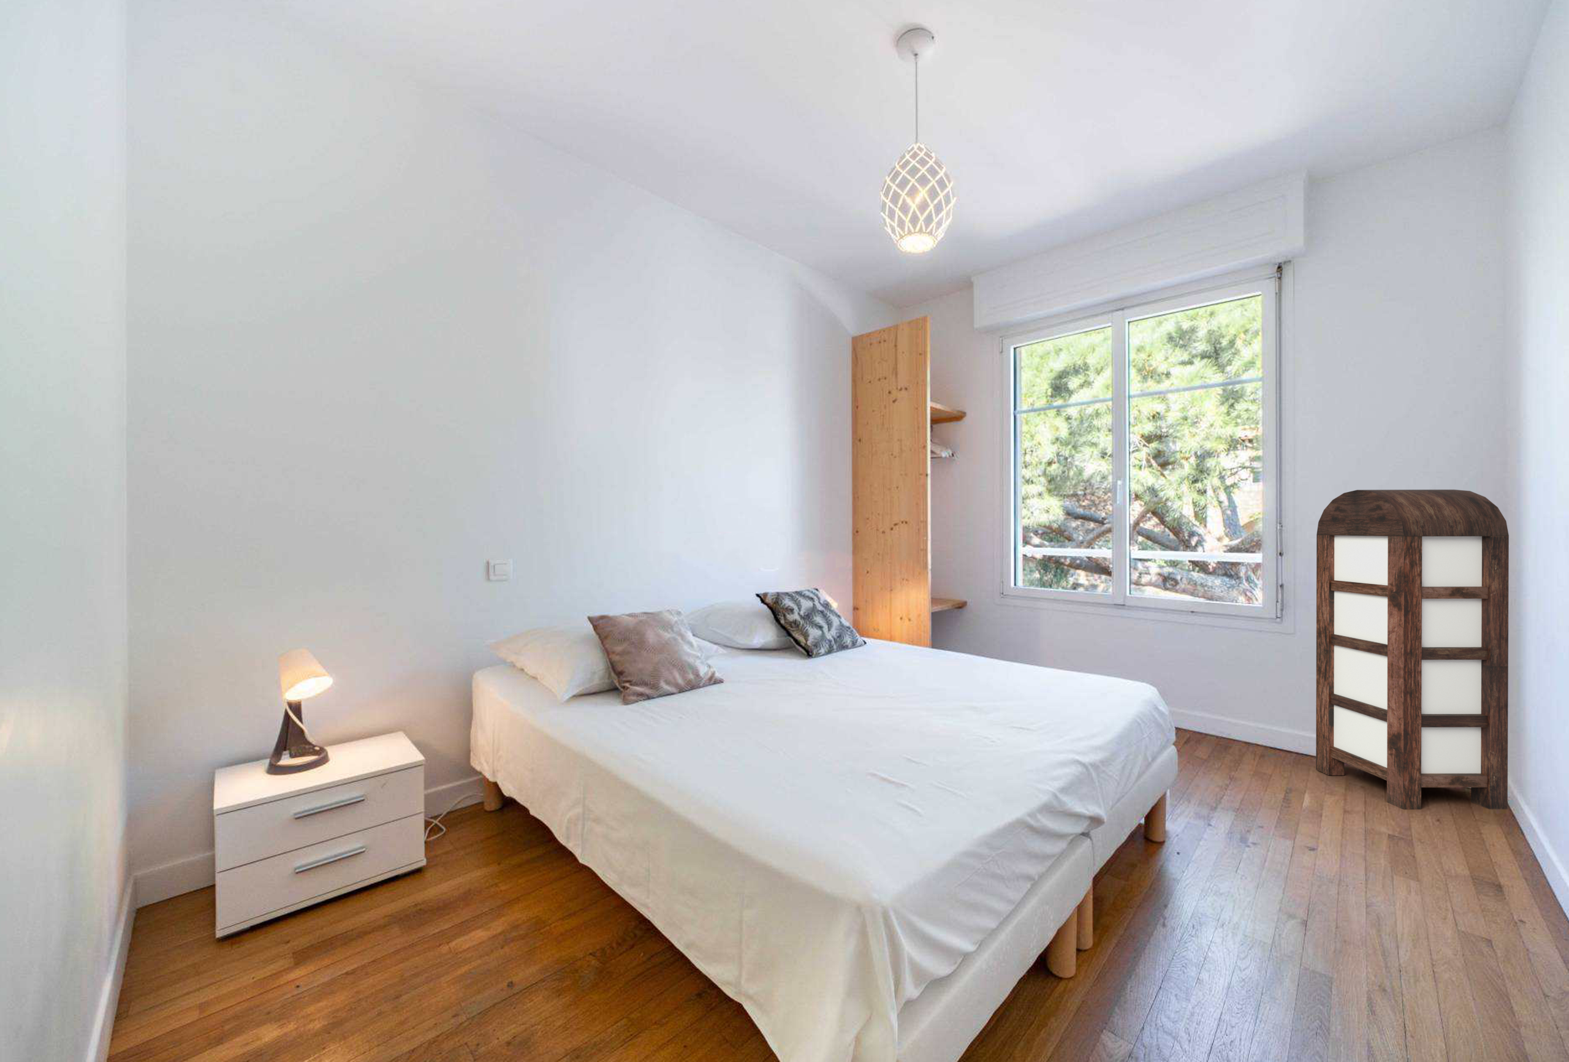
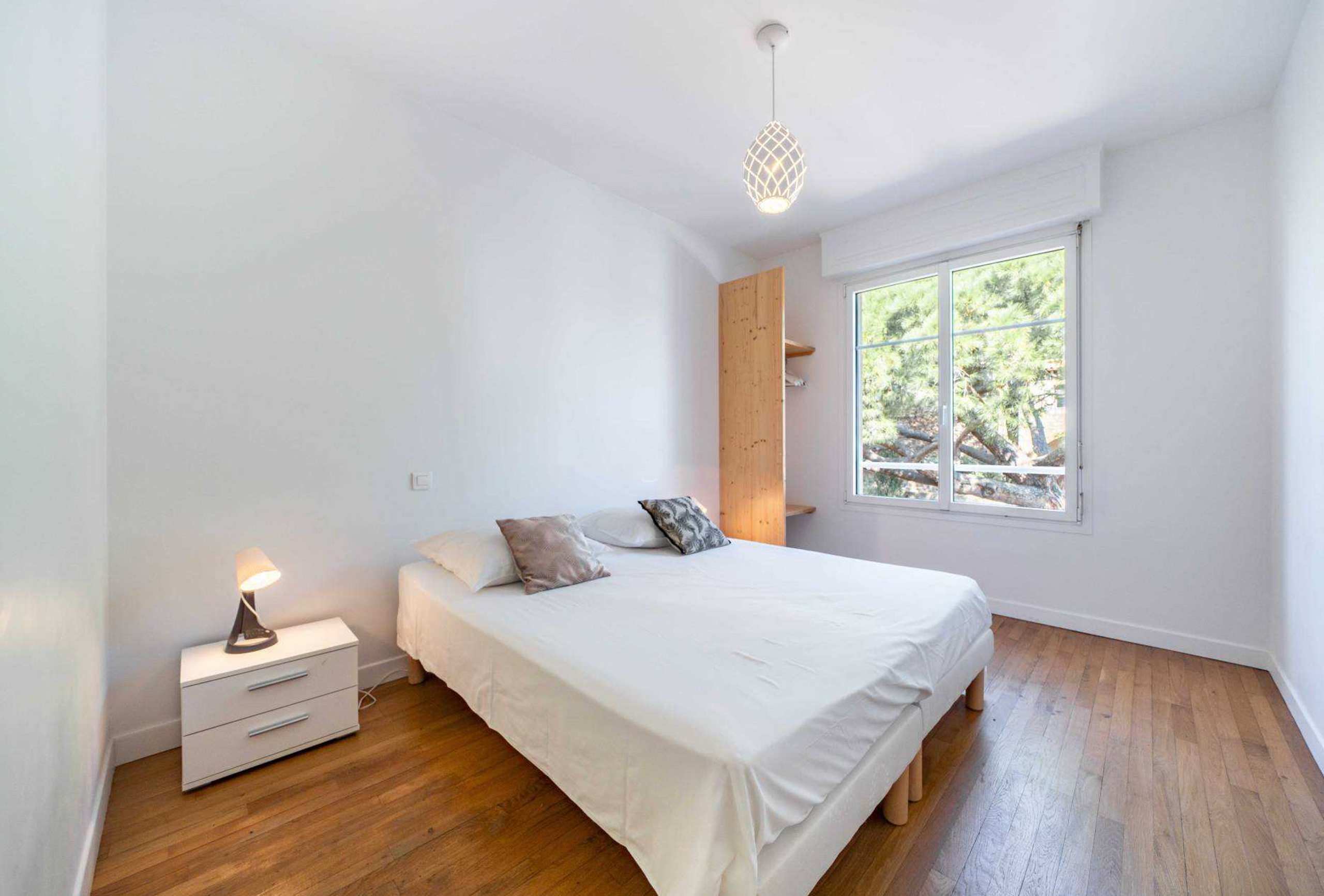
- bookshelf [1315,490,1510,811]
